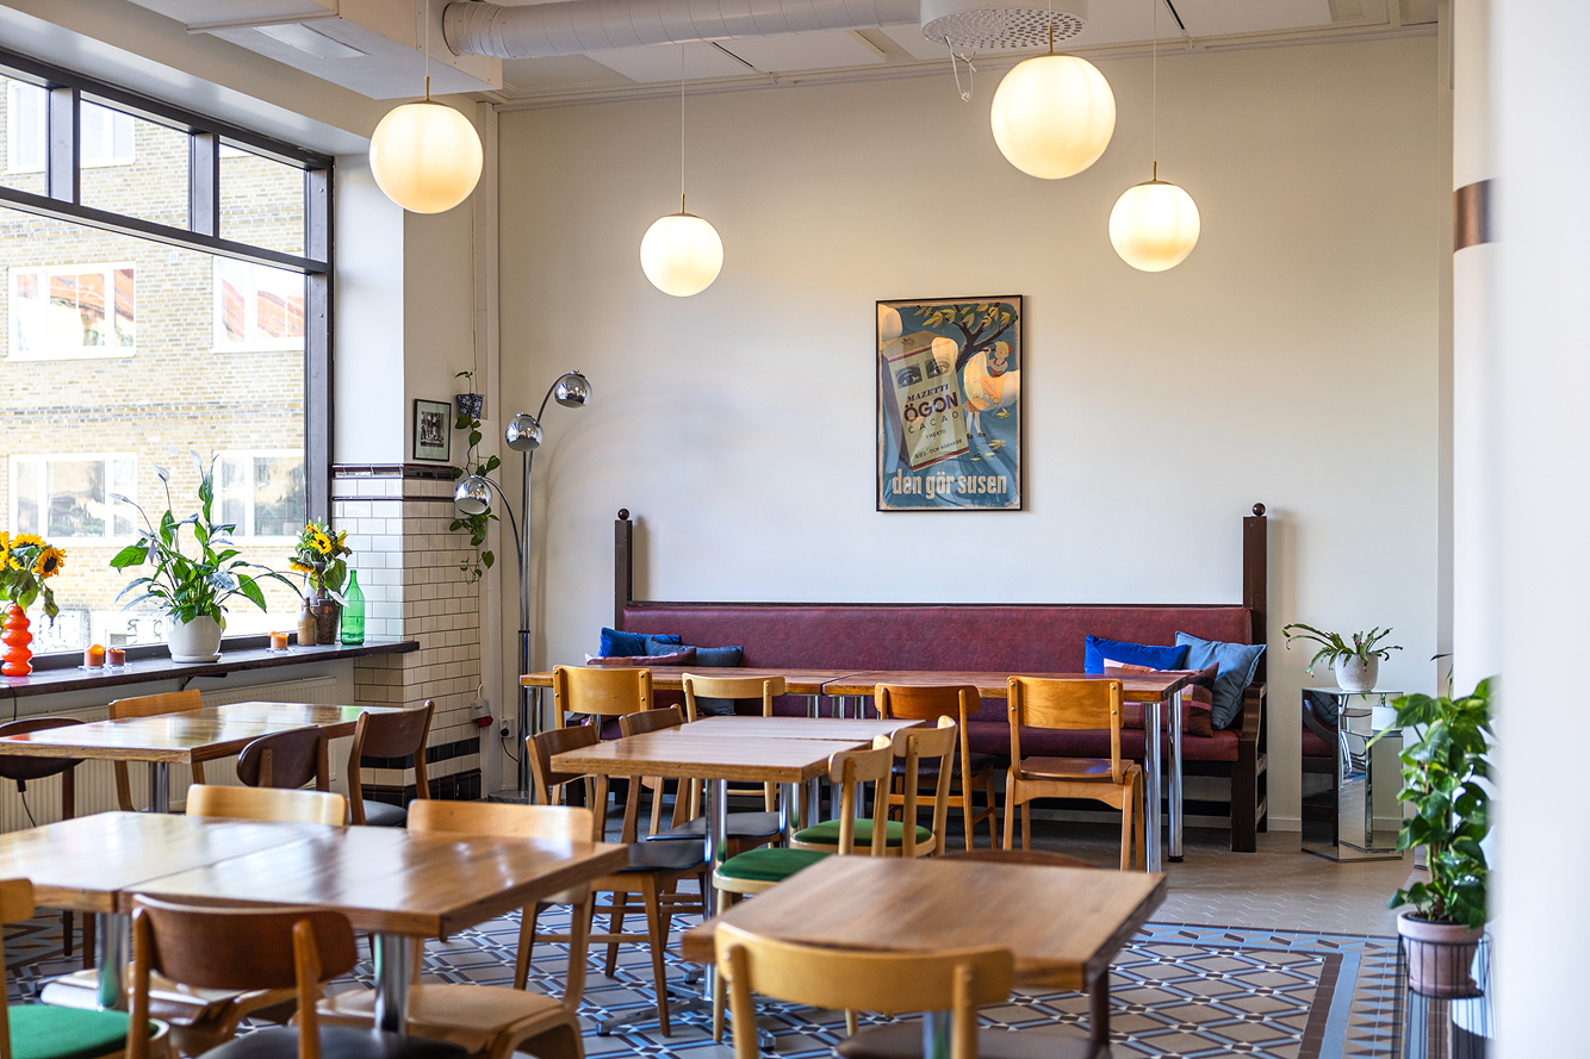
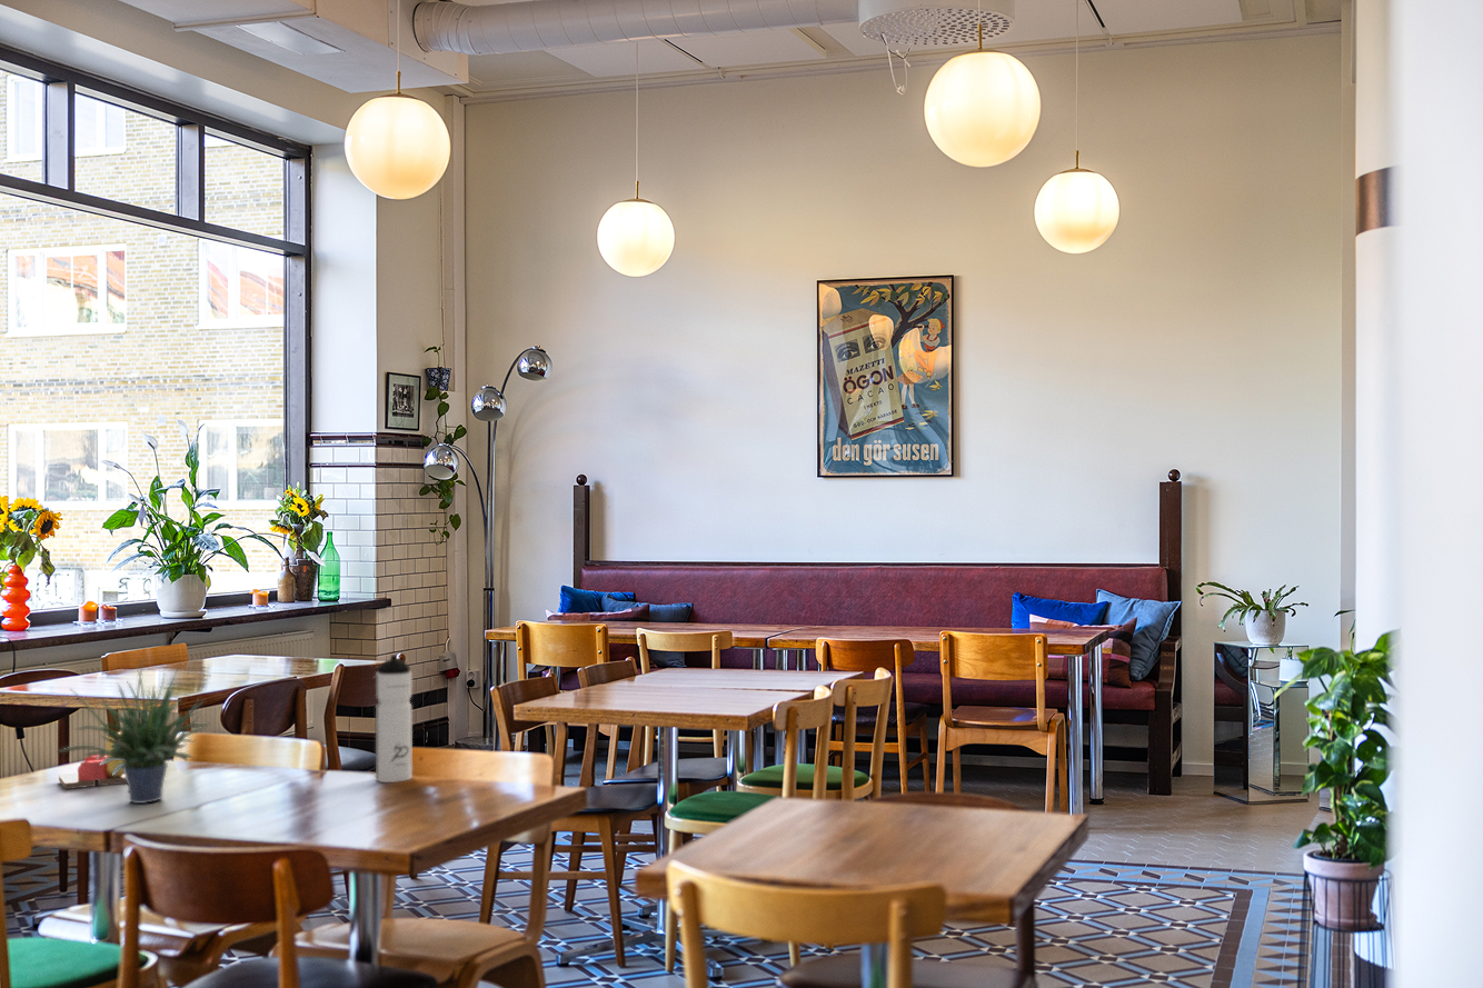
+ water bottle [375,653,414,784]
+ potted plant [57,660,210,805]
+ candle [58,731,127,790]
